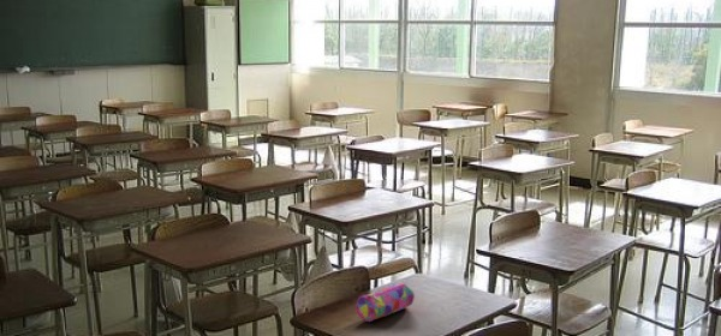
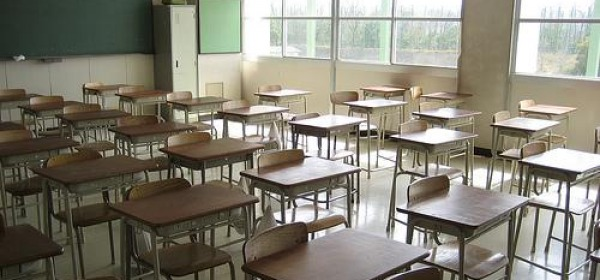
- pencil case [354,282,416,323]
